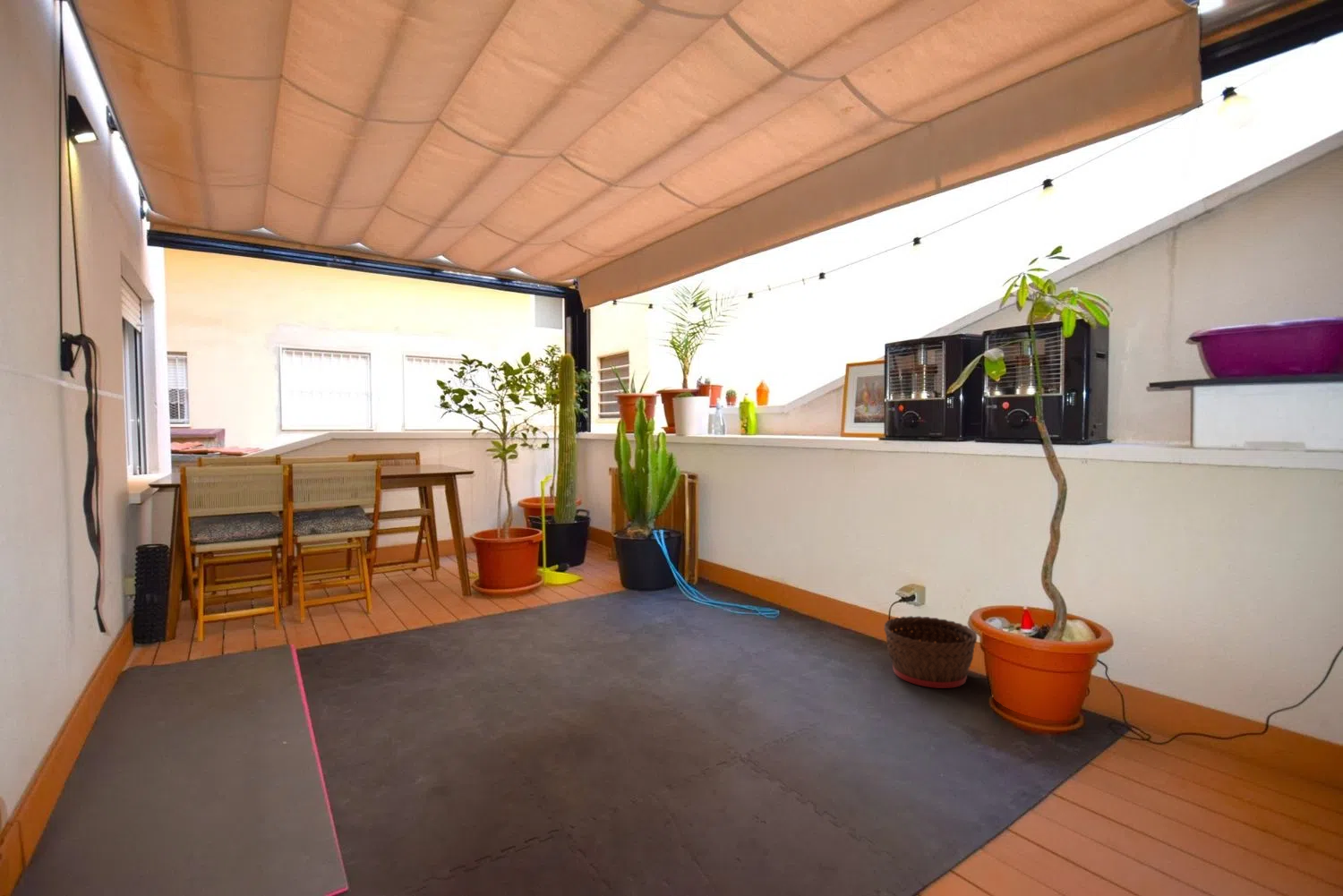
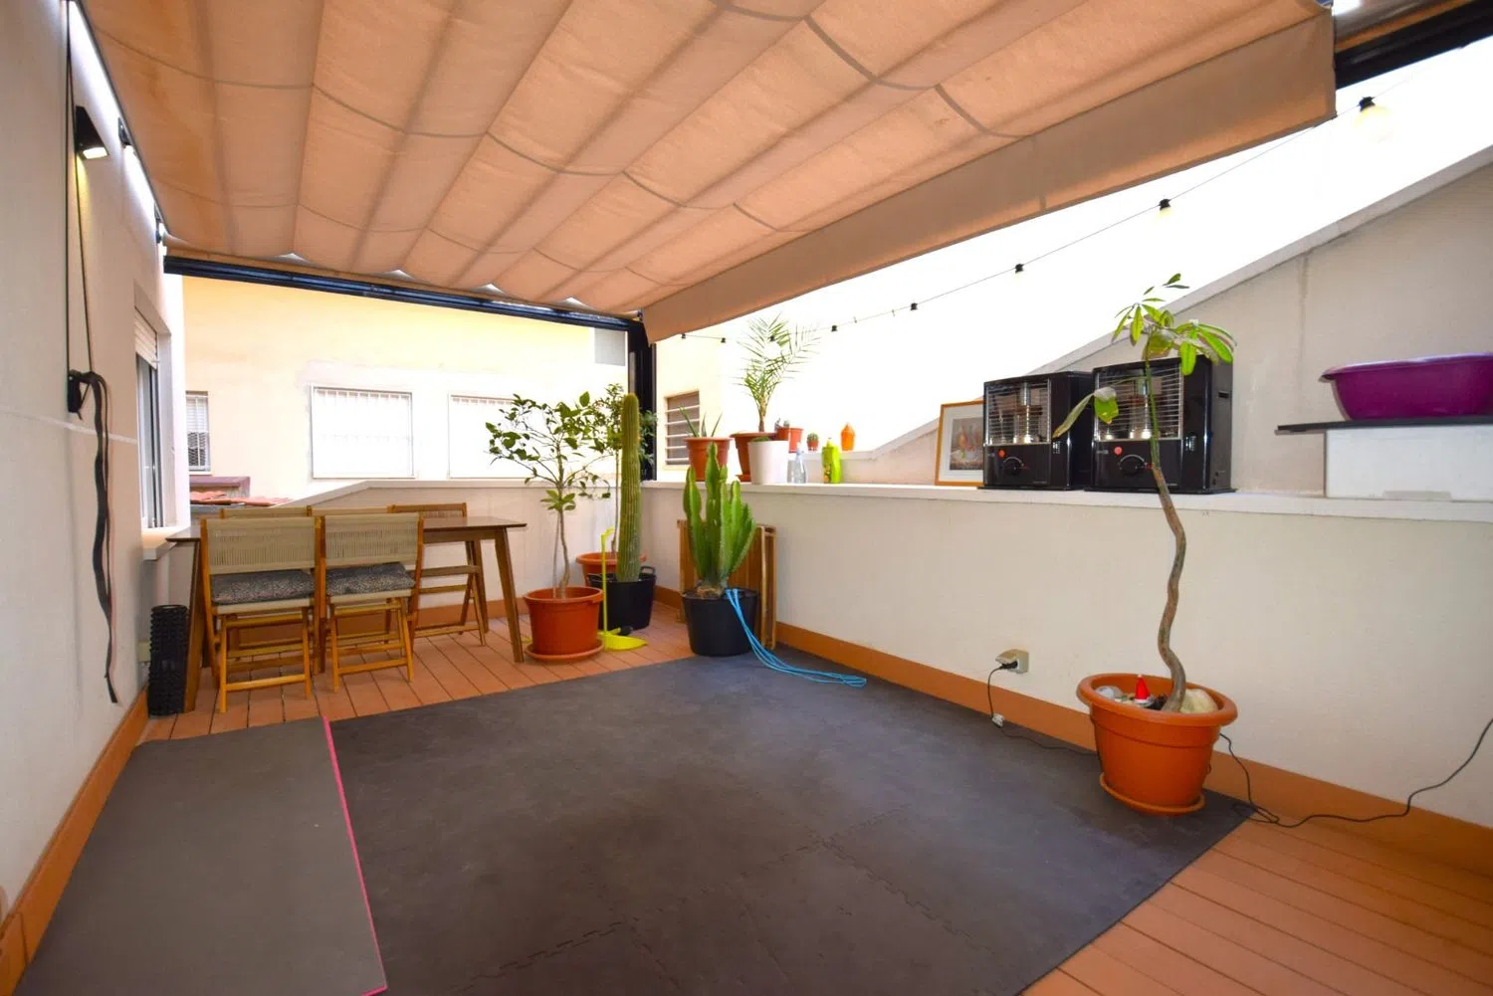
- basket [883,615,978,689]
